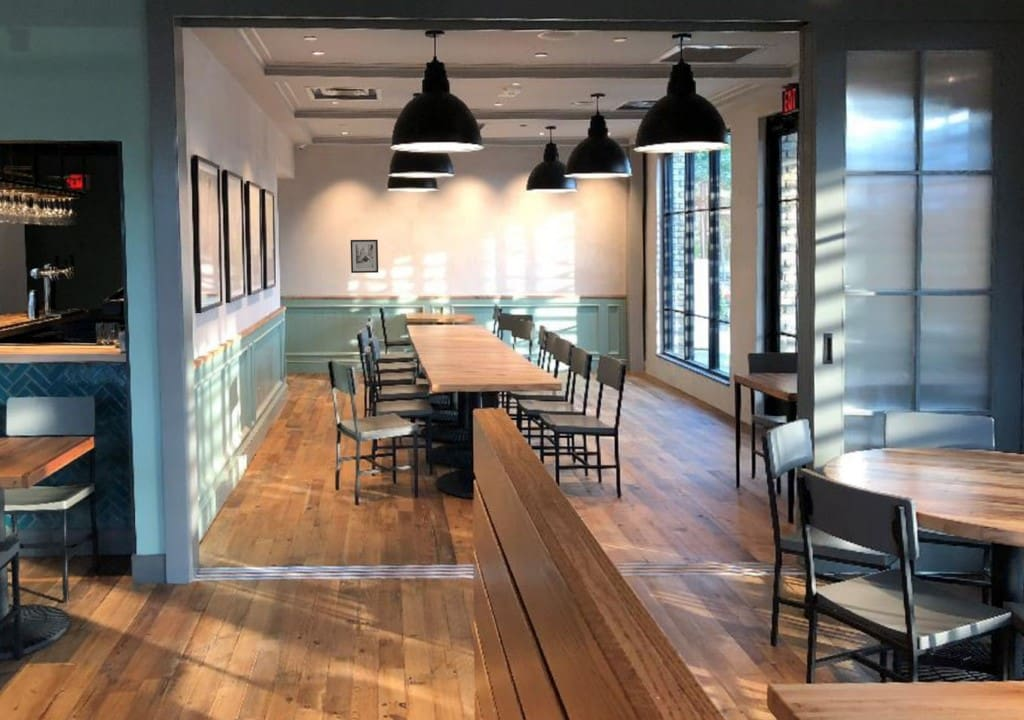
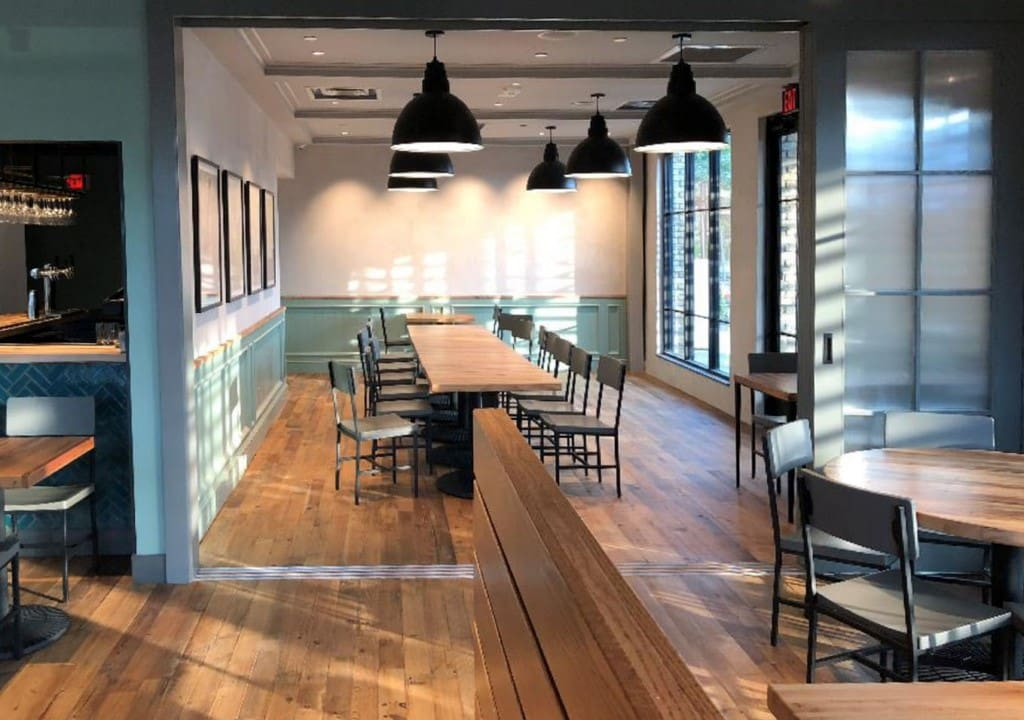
- wall art [350,239,379,274]
